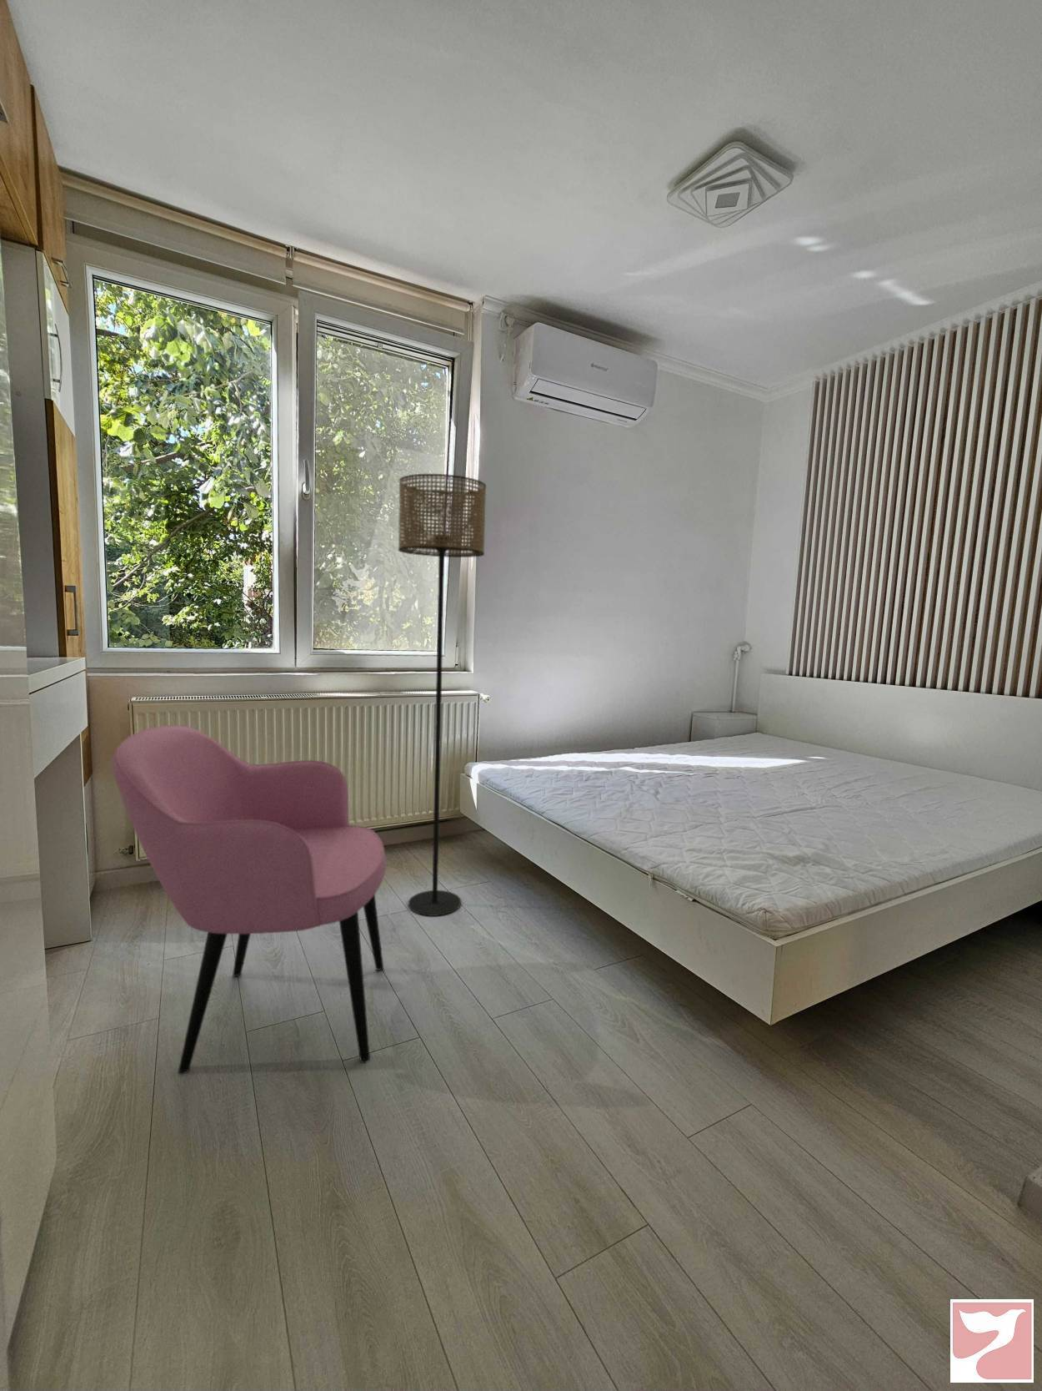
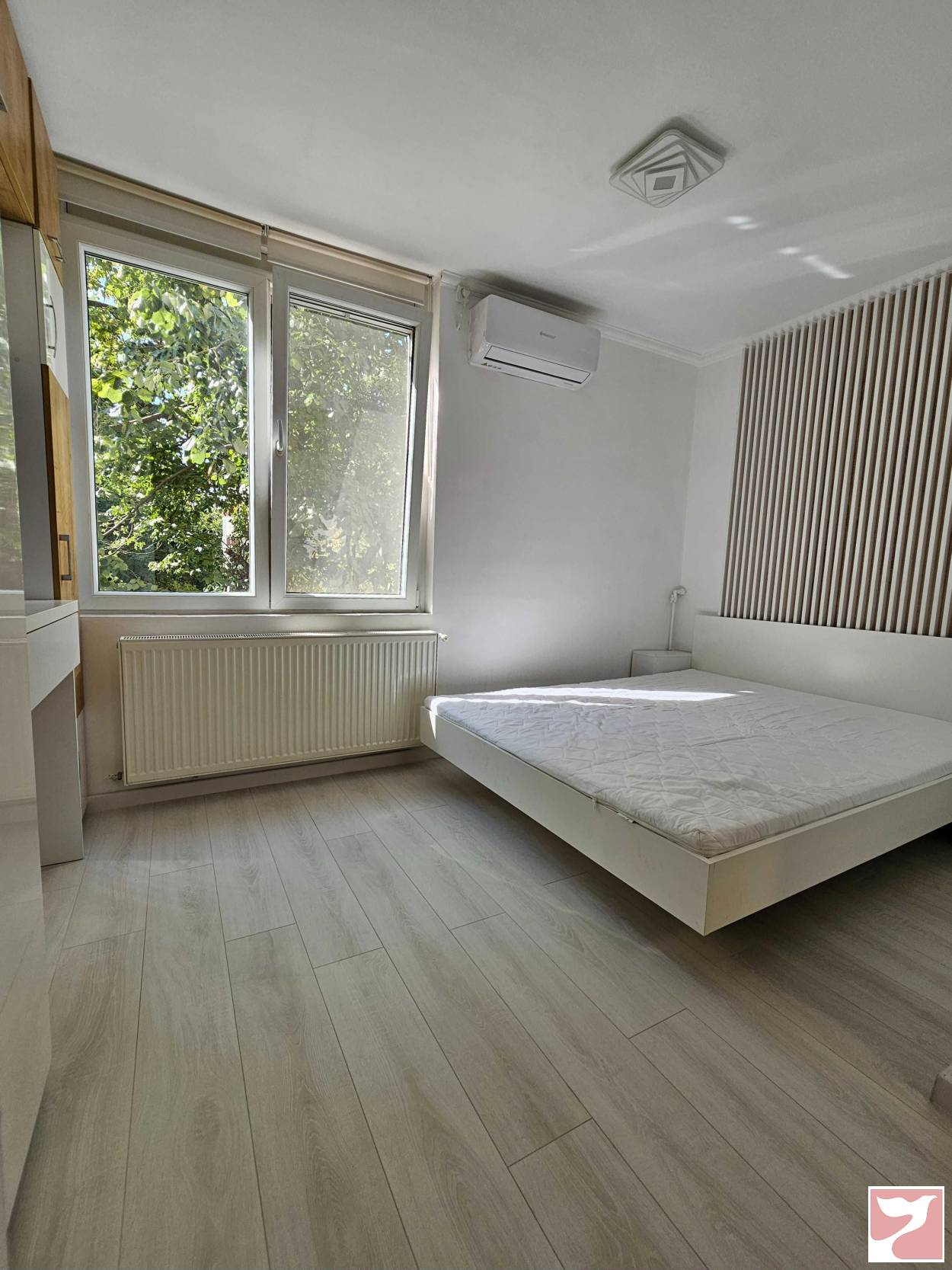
- floor lamp [397,473,487,917]
- armchair [111,724,386,1074]
